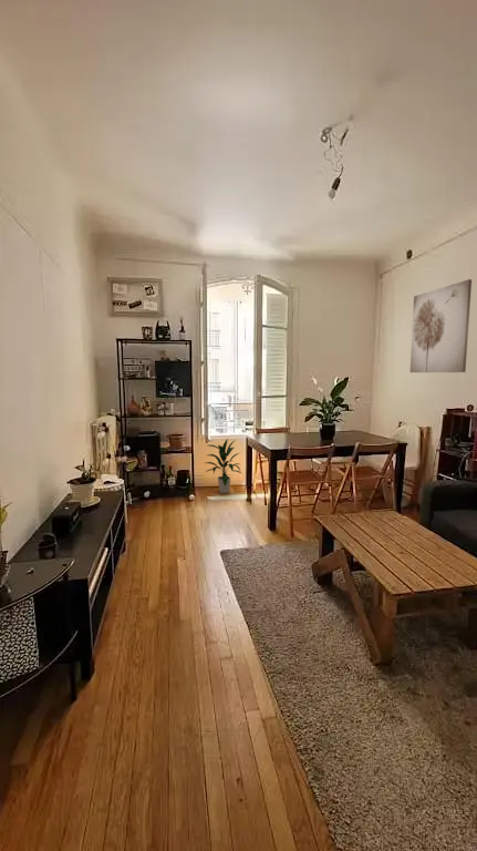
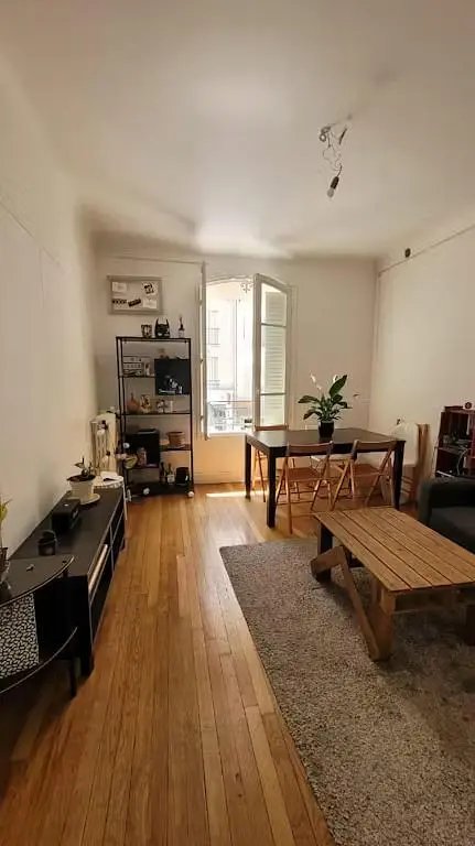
- wall art [408,278,473,373]
- indoor plant [205,438,243,494]
